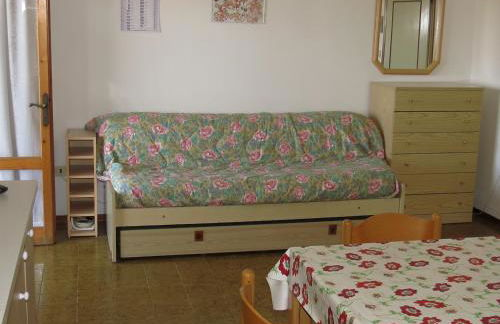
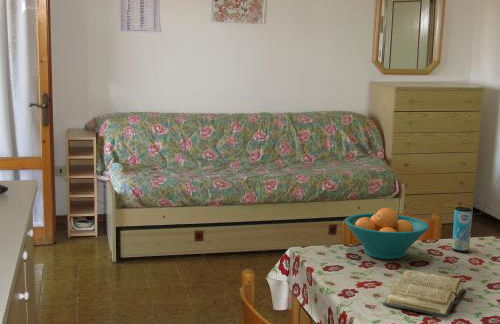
+ beverage can [451,206,473,253]
+ fruit bowl [344,207,430,260]
+ diary [383,269,467,319]
